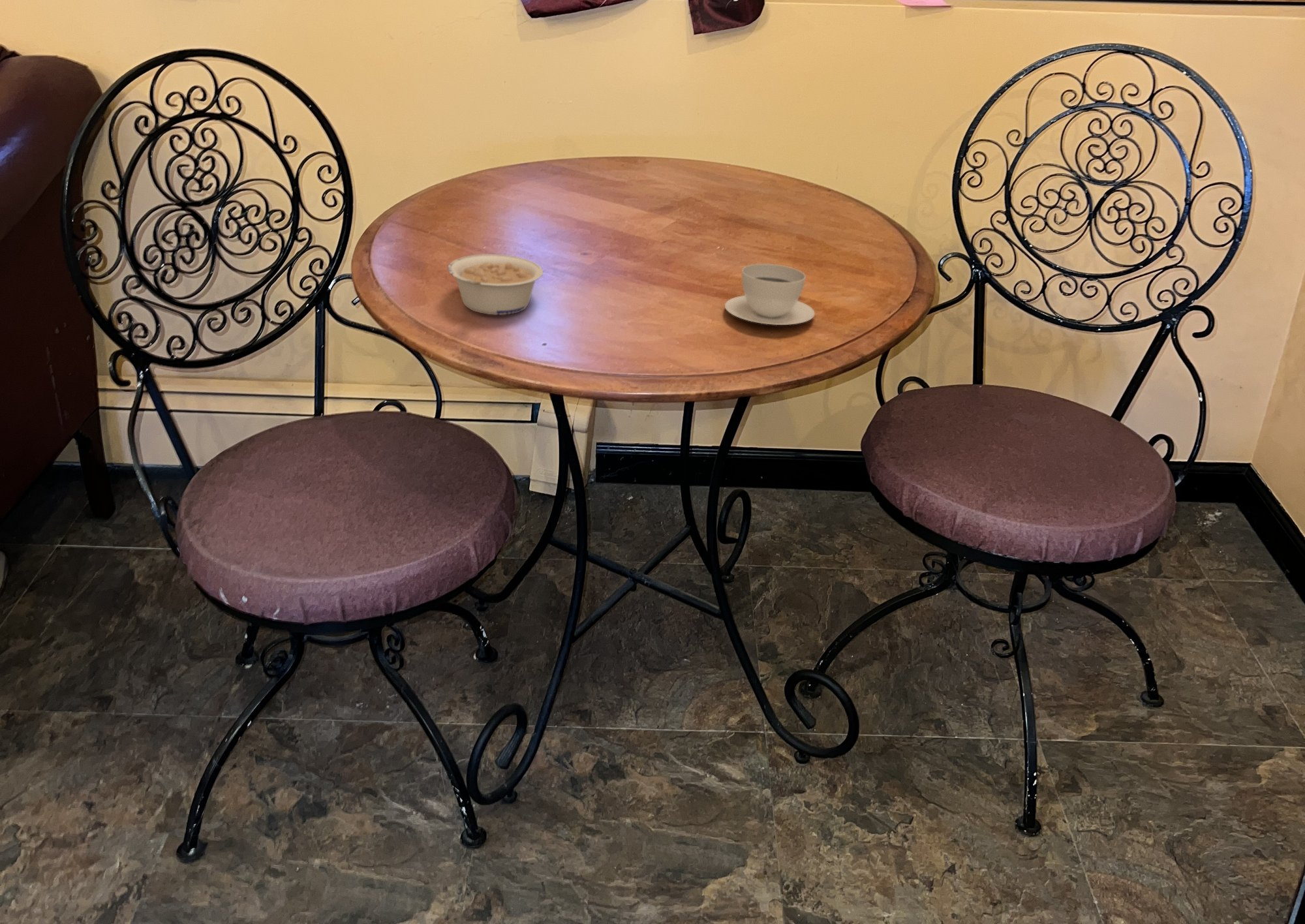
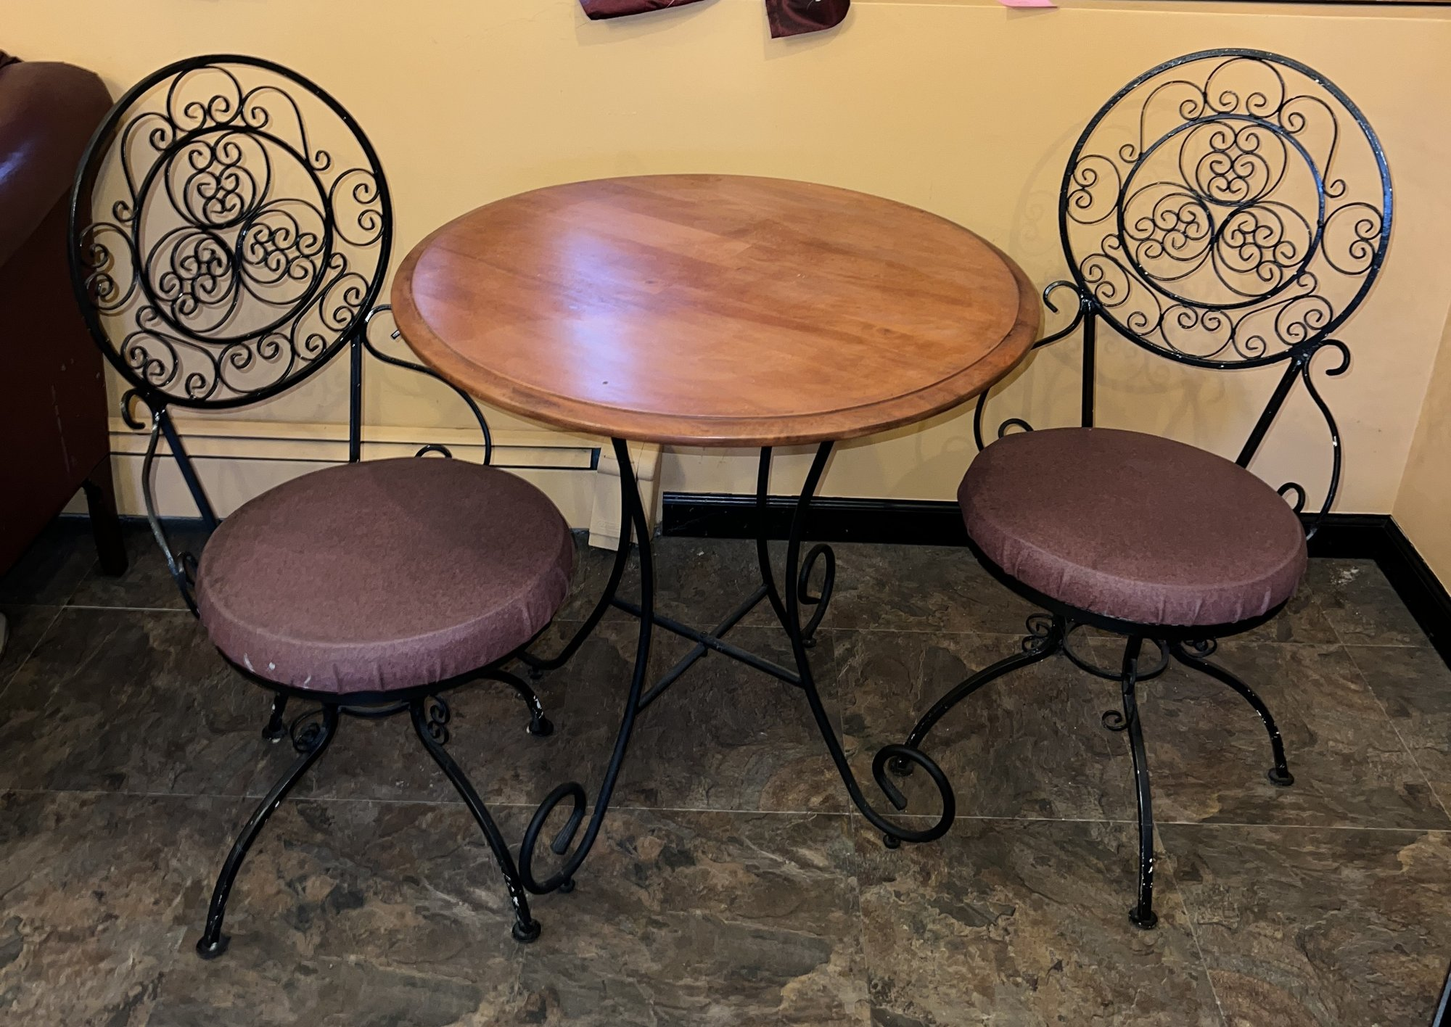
- teacup [724,263,816,326]
- legume [447,254,544,315]
